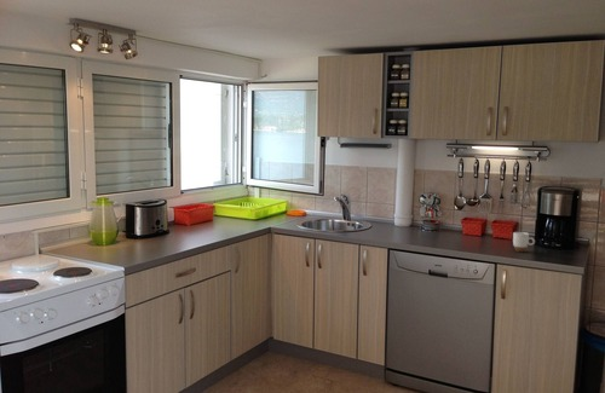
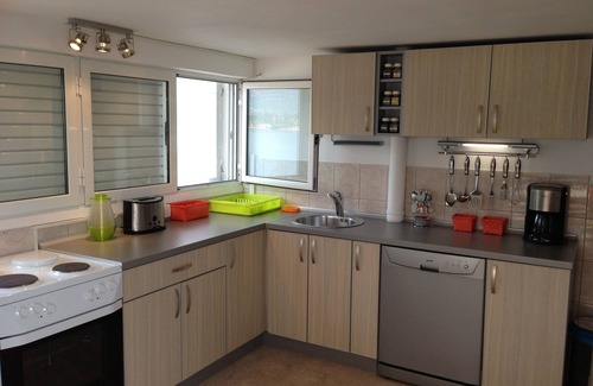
- mug [512,231,536,253]
